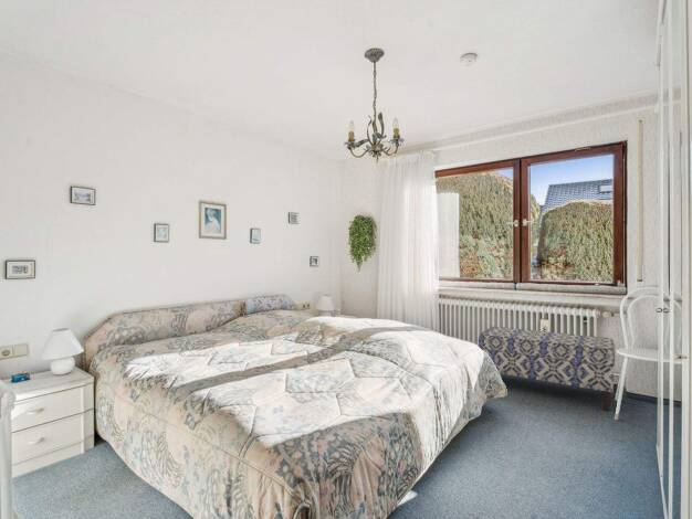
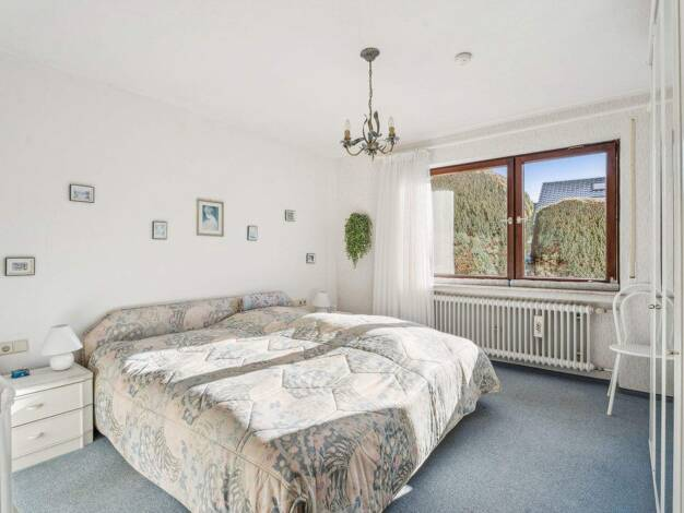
- bench [478,326,616,411]
